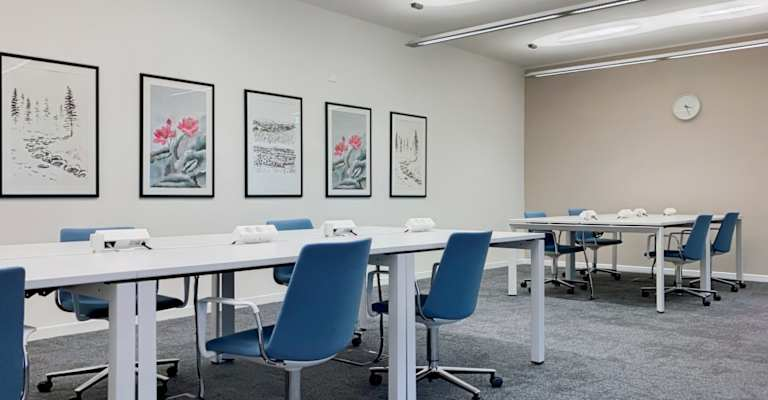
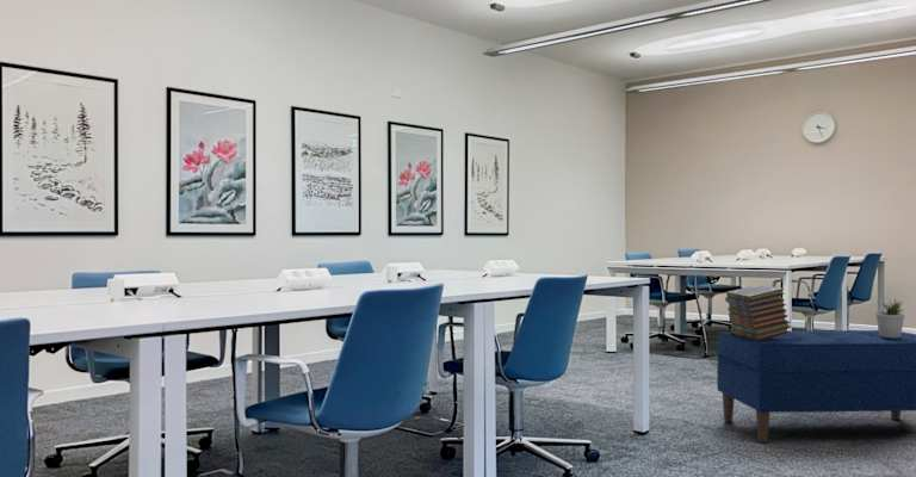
+ potted plant [874,297,906,339]
+ bench [716,329,916,444]
+ book stack [724,284,792,341]
